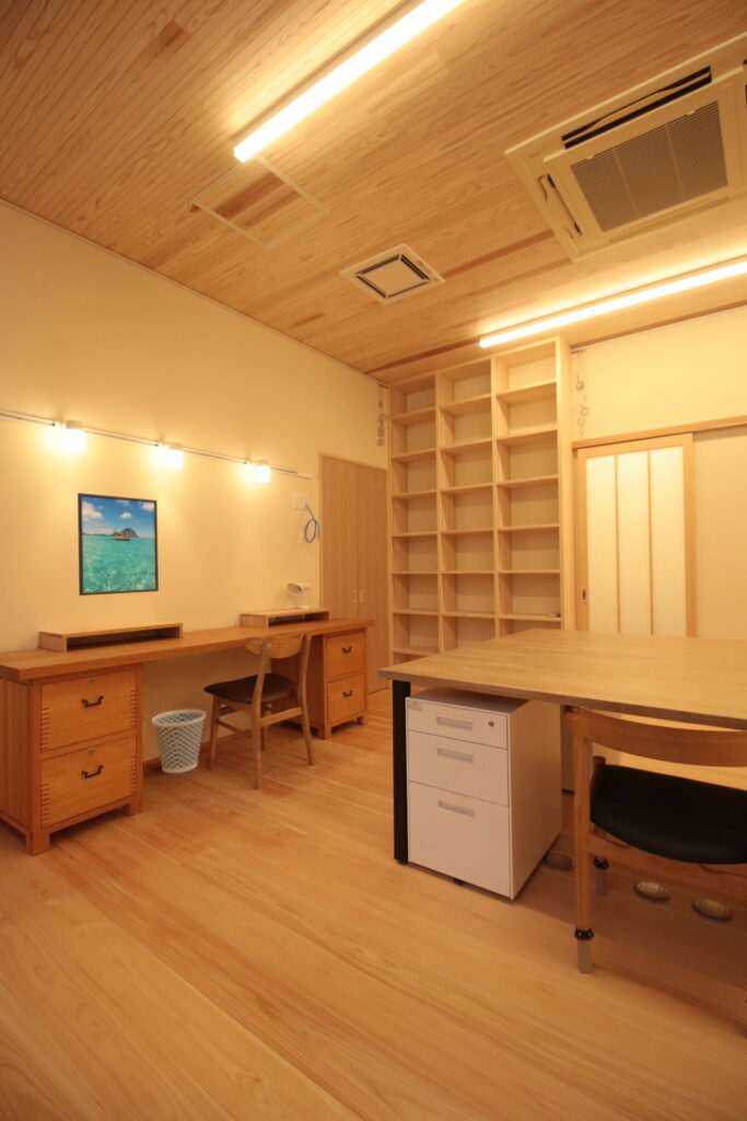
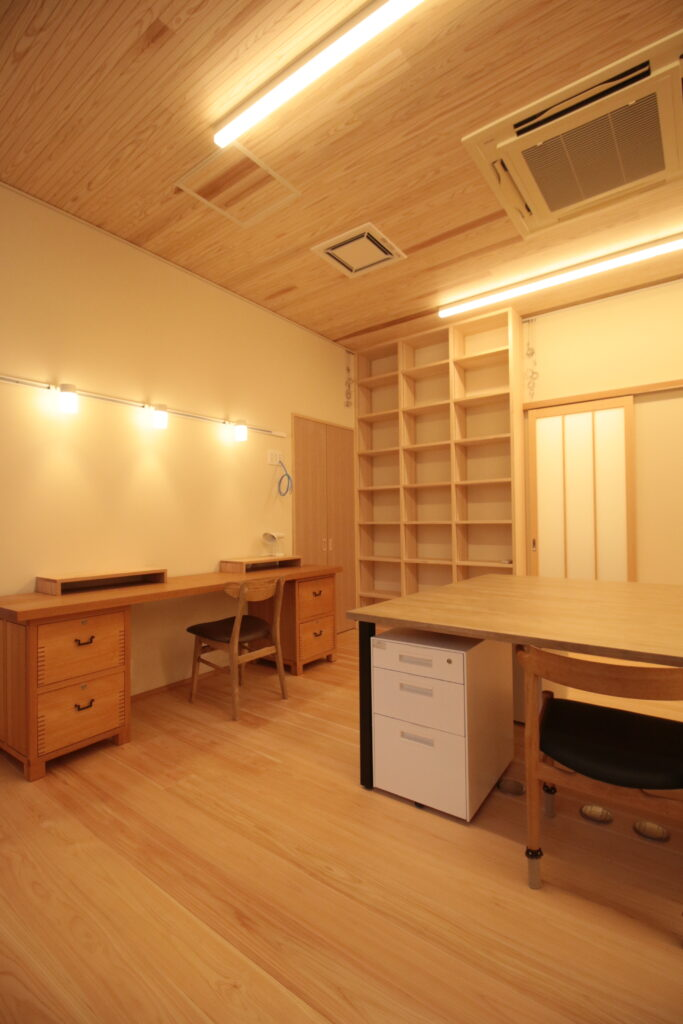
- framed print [77,492,160,597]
- wastebasket [151,708,207,774]
